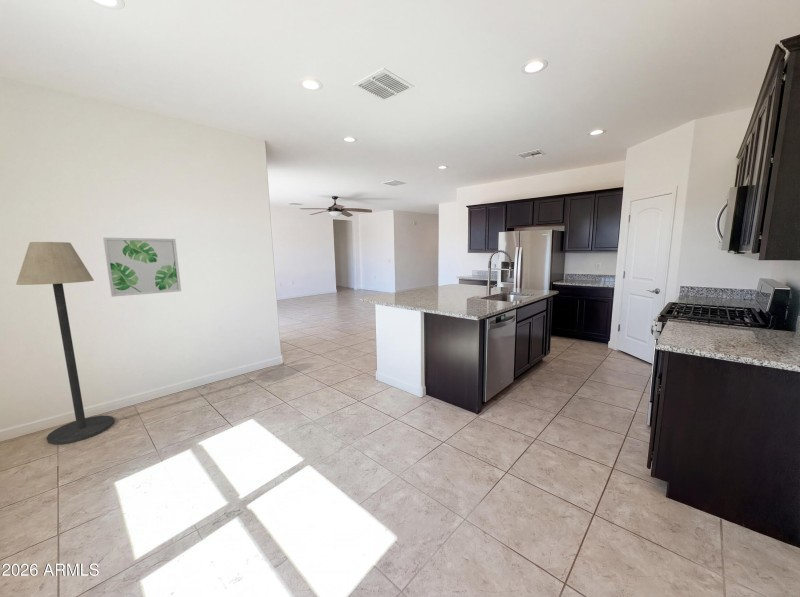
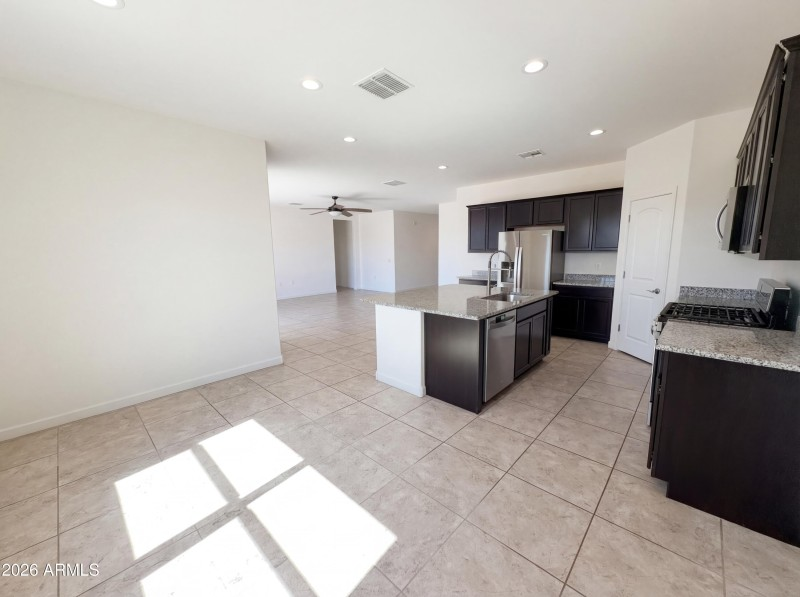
- floor lamp [15,241,115,445]
- wall art [102,237,182,298]
